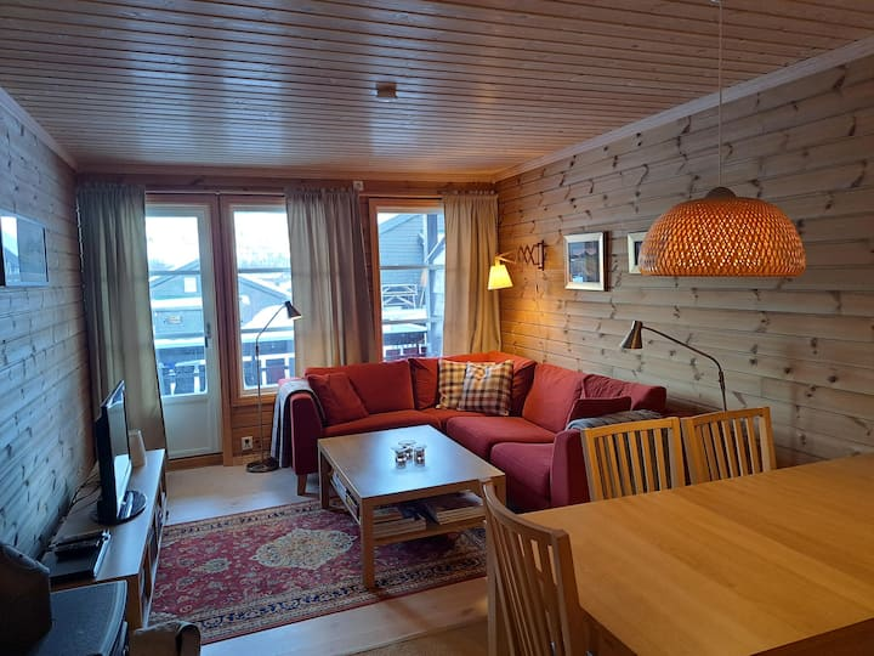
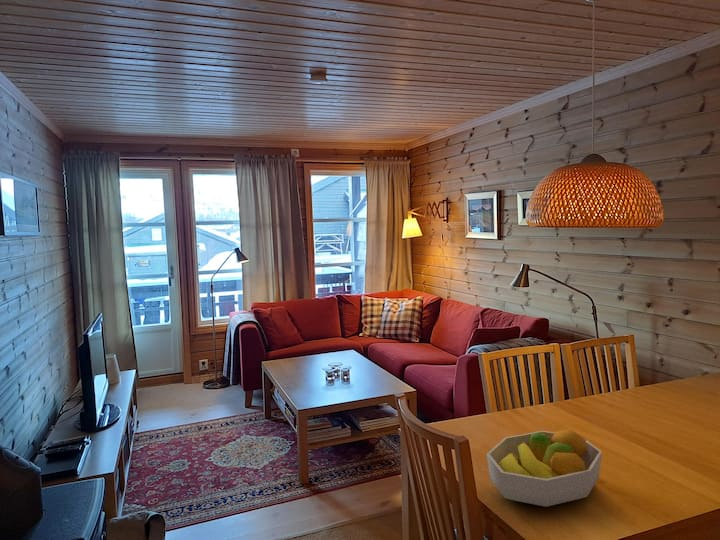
+ fruit bowl [485,427,603,508]
